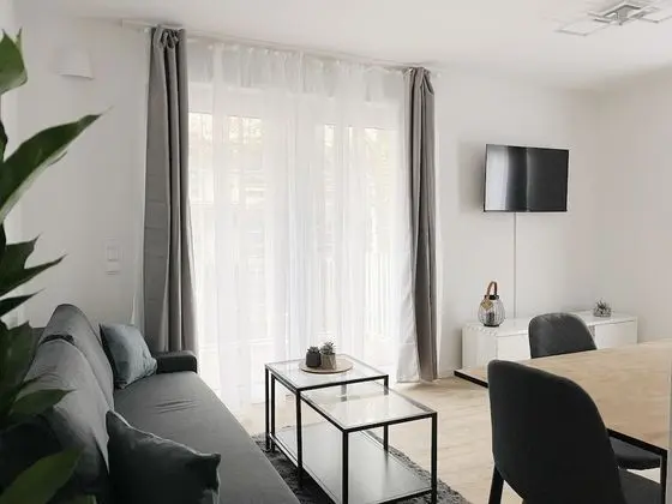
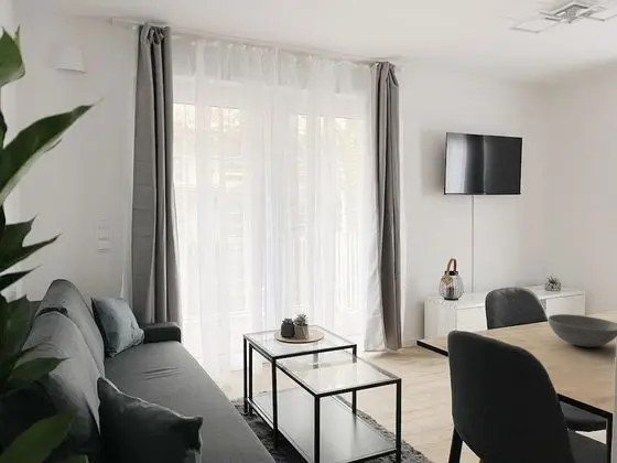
+ bowl [548,313,617,348]
